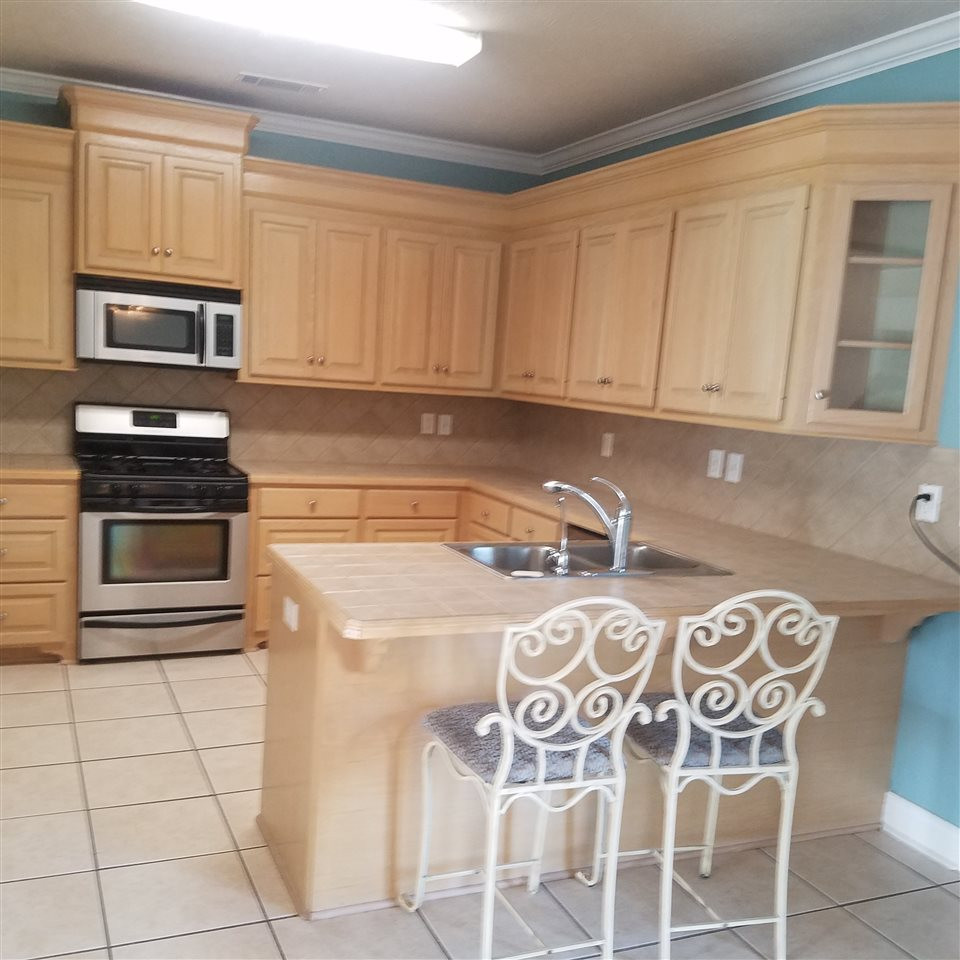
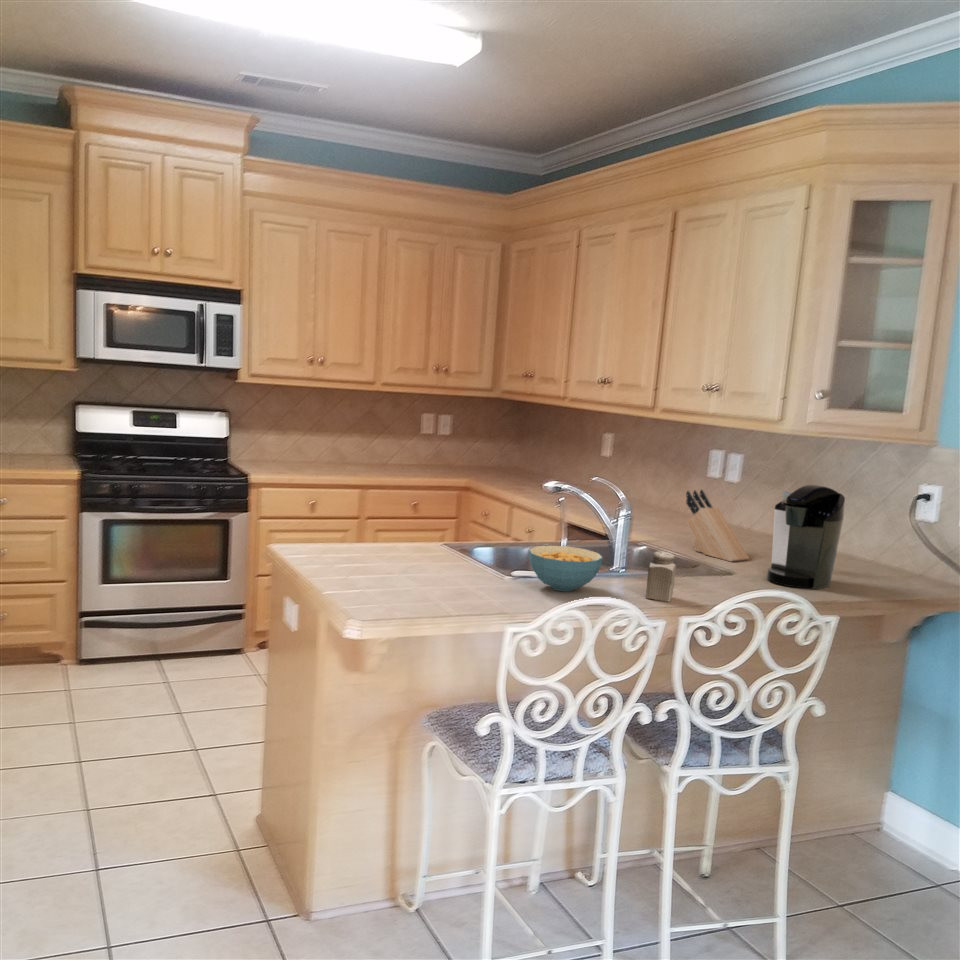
+ cereal bowl [528,545,604,593]
+ coffee maker [766,483,846,590]
+ salt shaker [645,550,677,602]
+ knife block [685,489,750,563]
